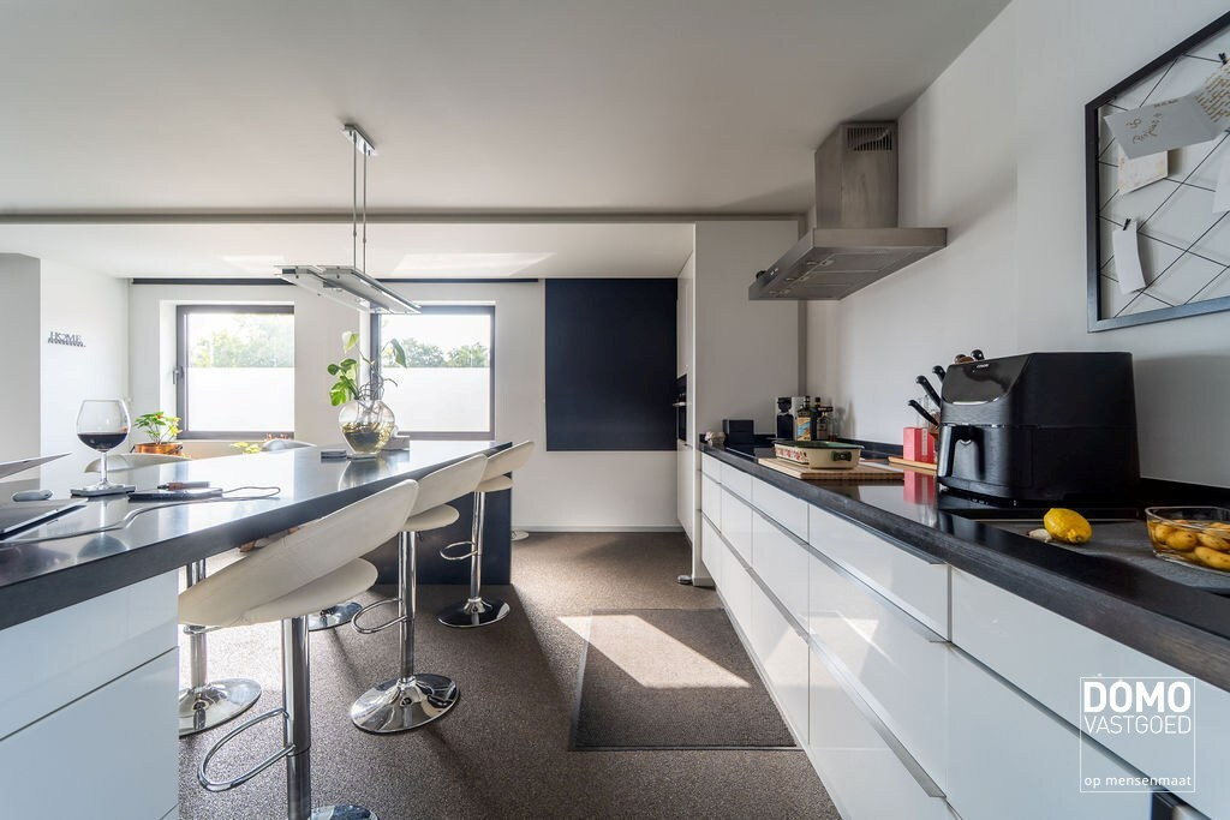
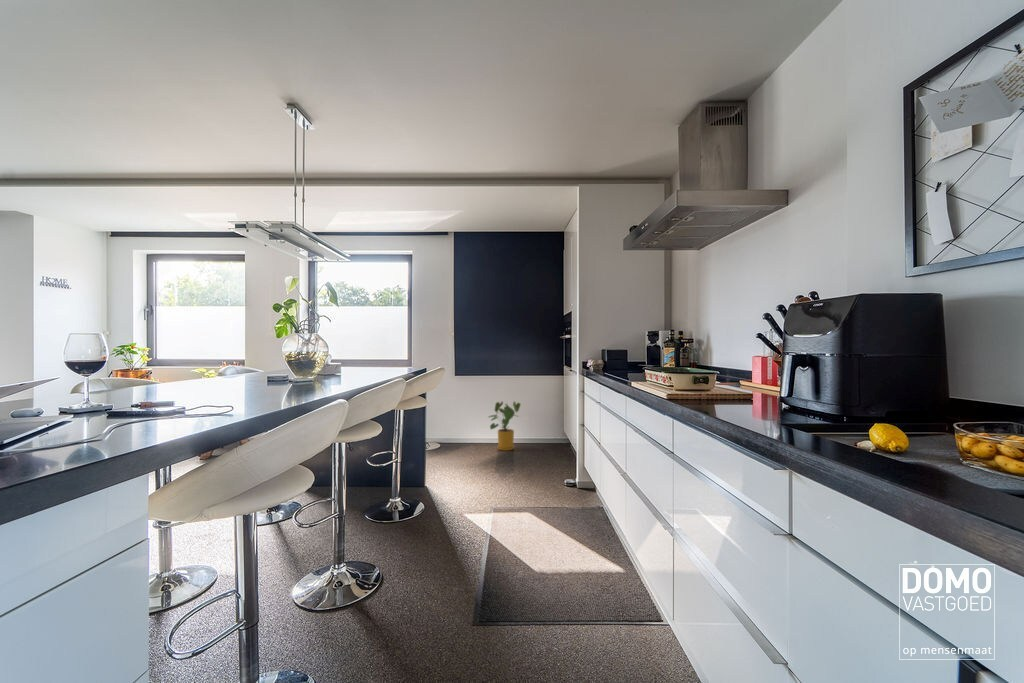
+ house plant [486,400,522,452]
